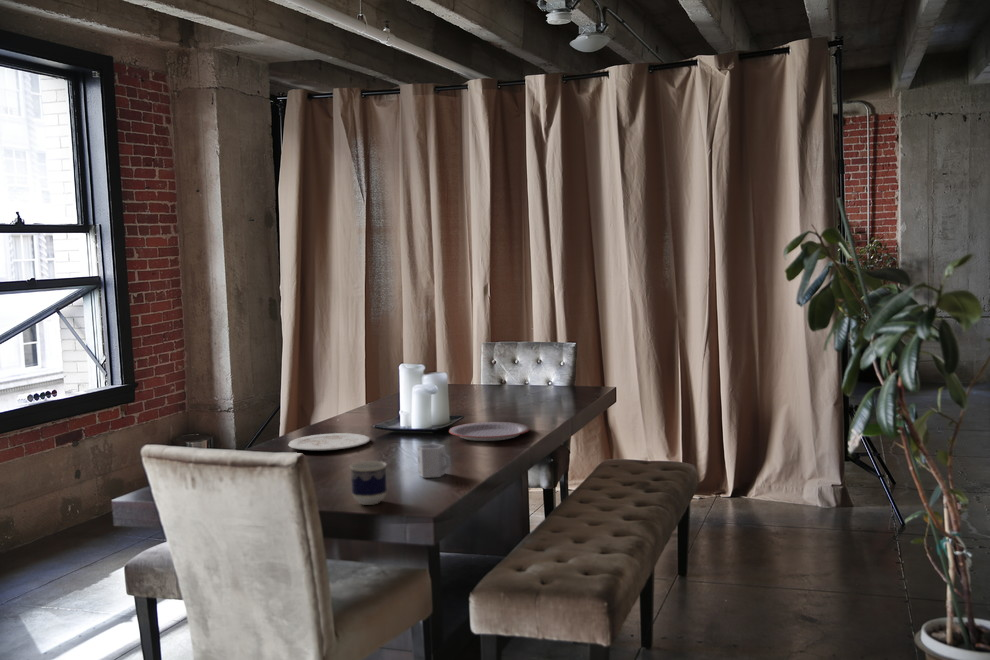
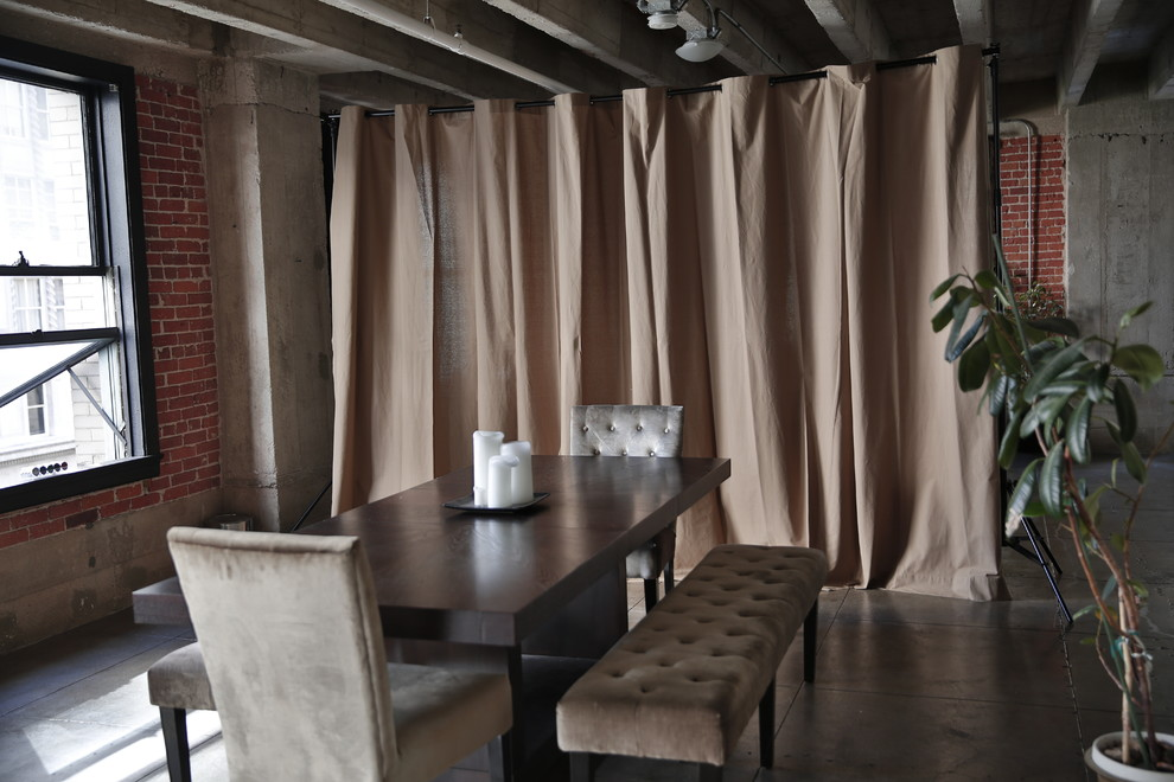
- plate [287,432,371,451]
- cup [349,460,388,506]
- plate [448,421,530,442]
- cup [417,443,451,479]
